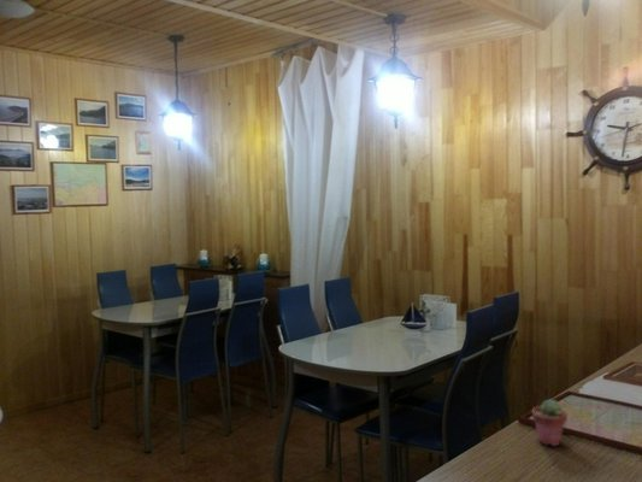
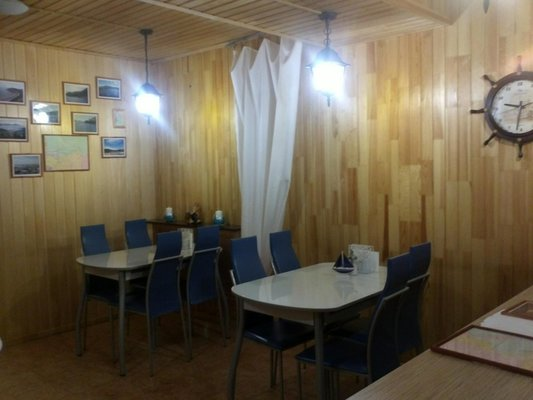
- potted succulent [531,398,569,447]
